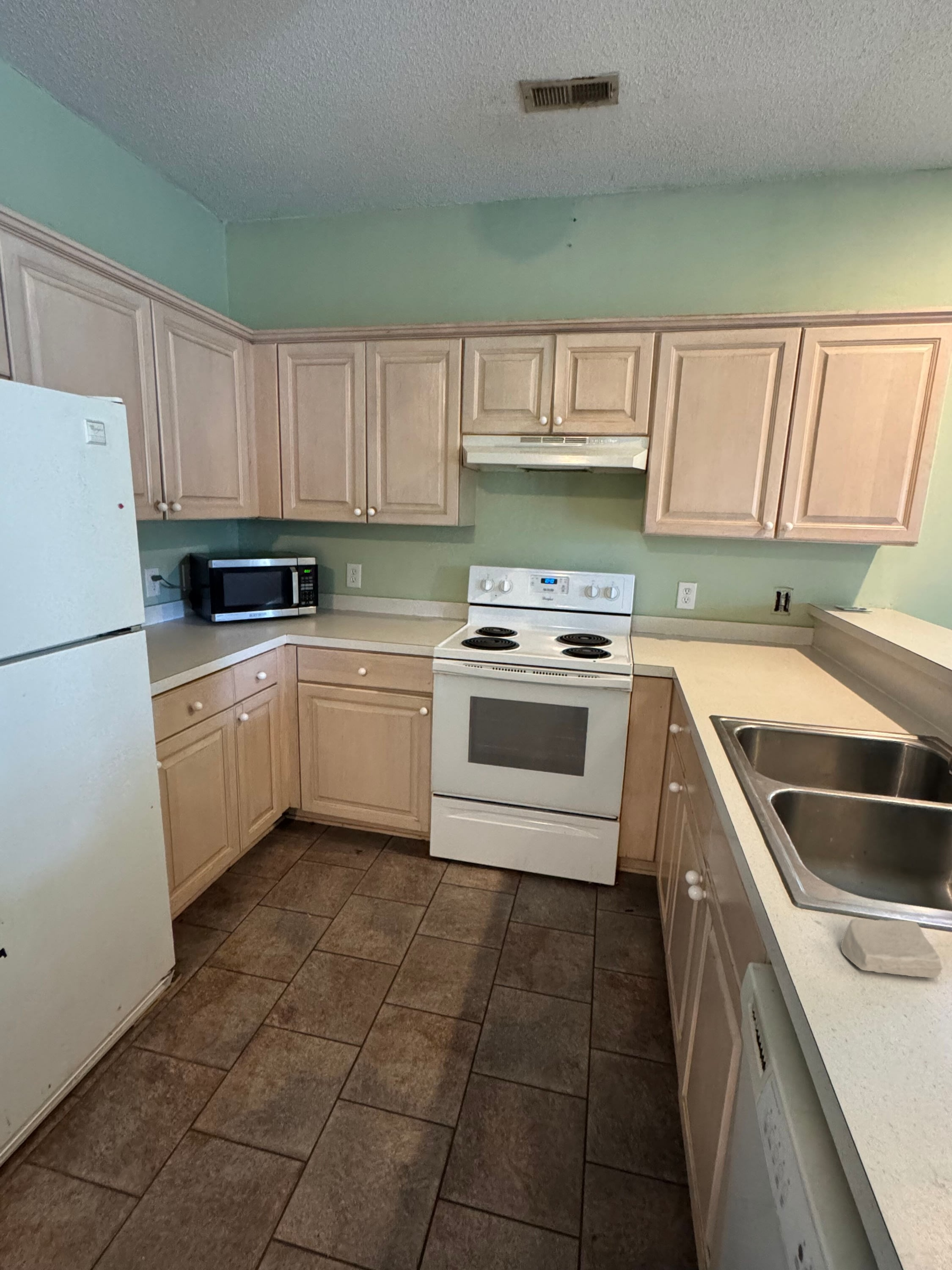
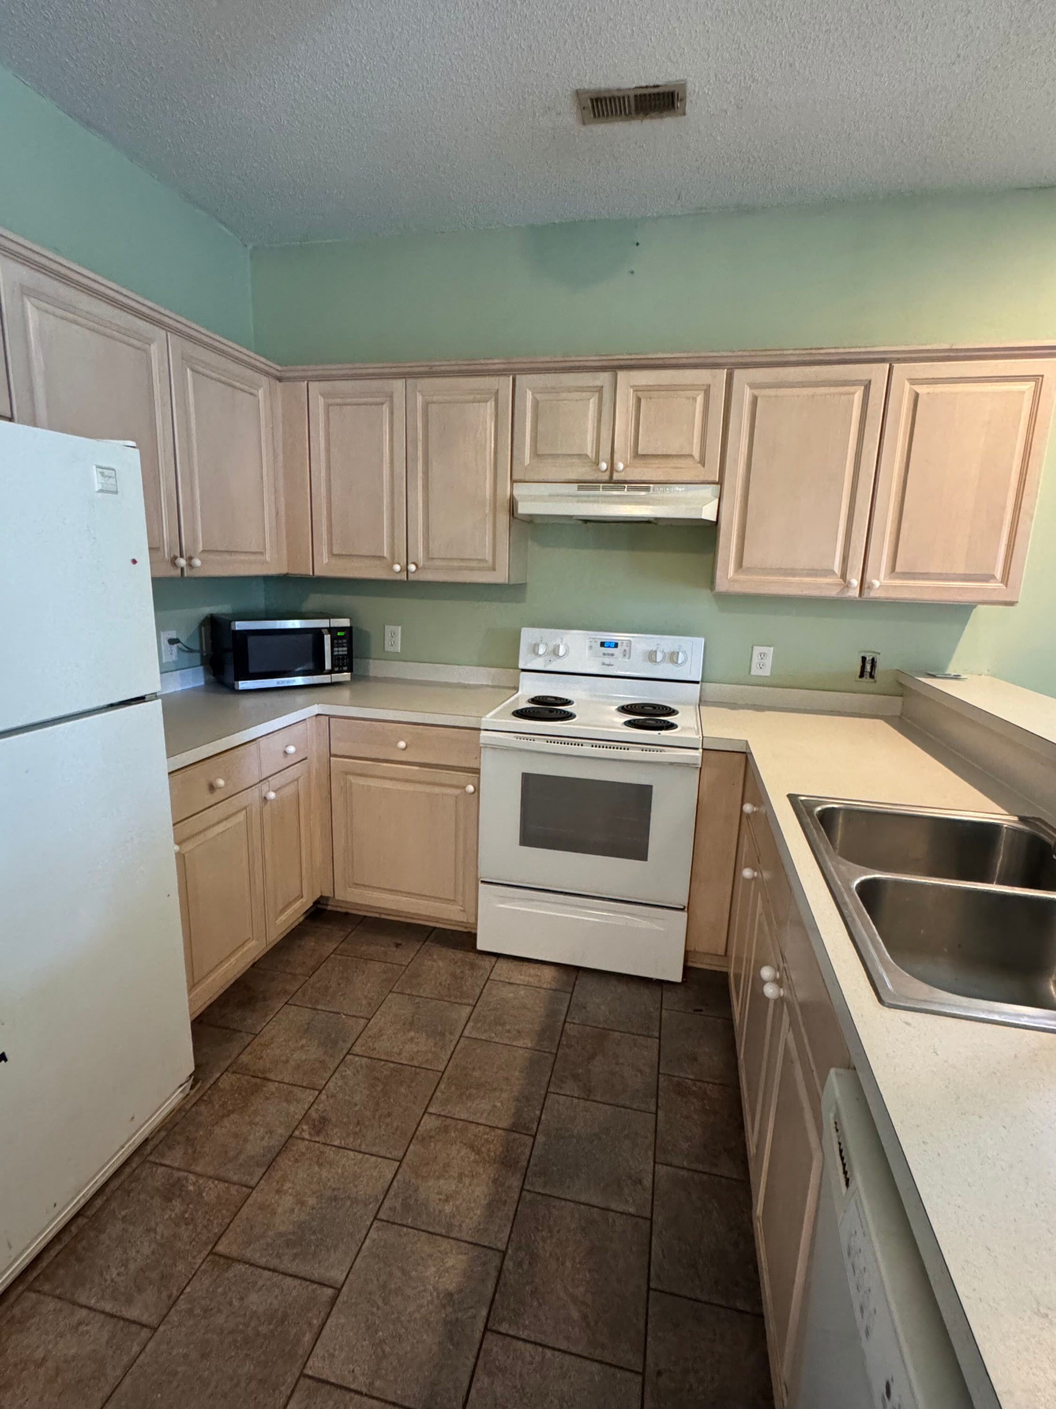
- soap bar [840,918,943,978]
